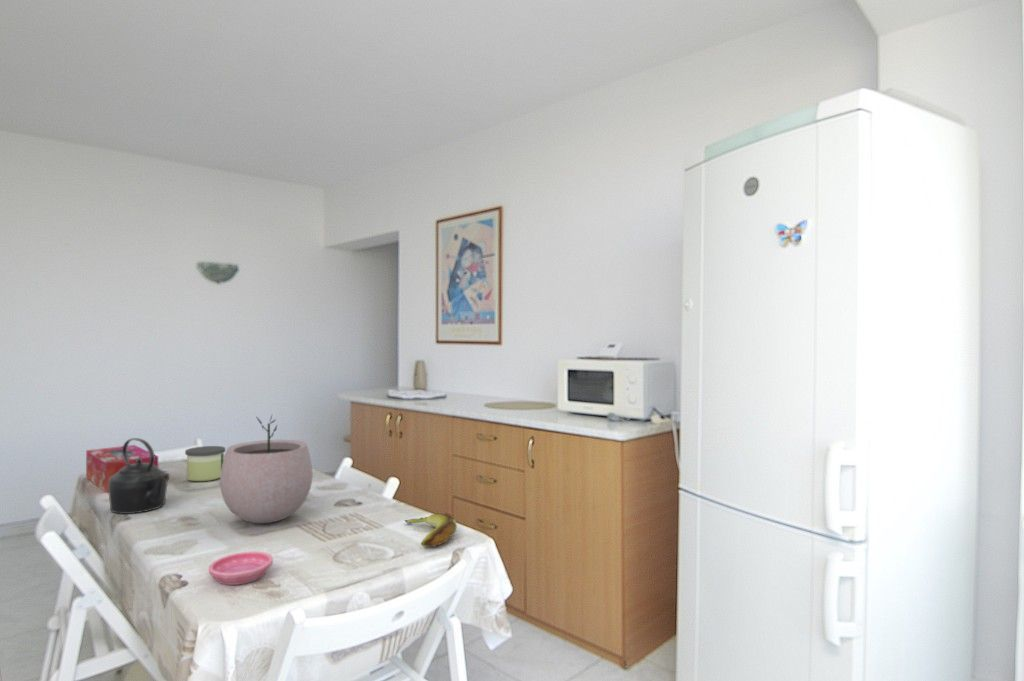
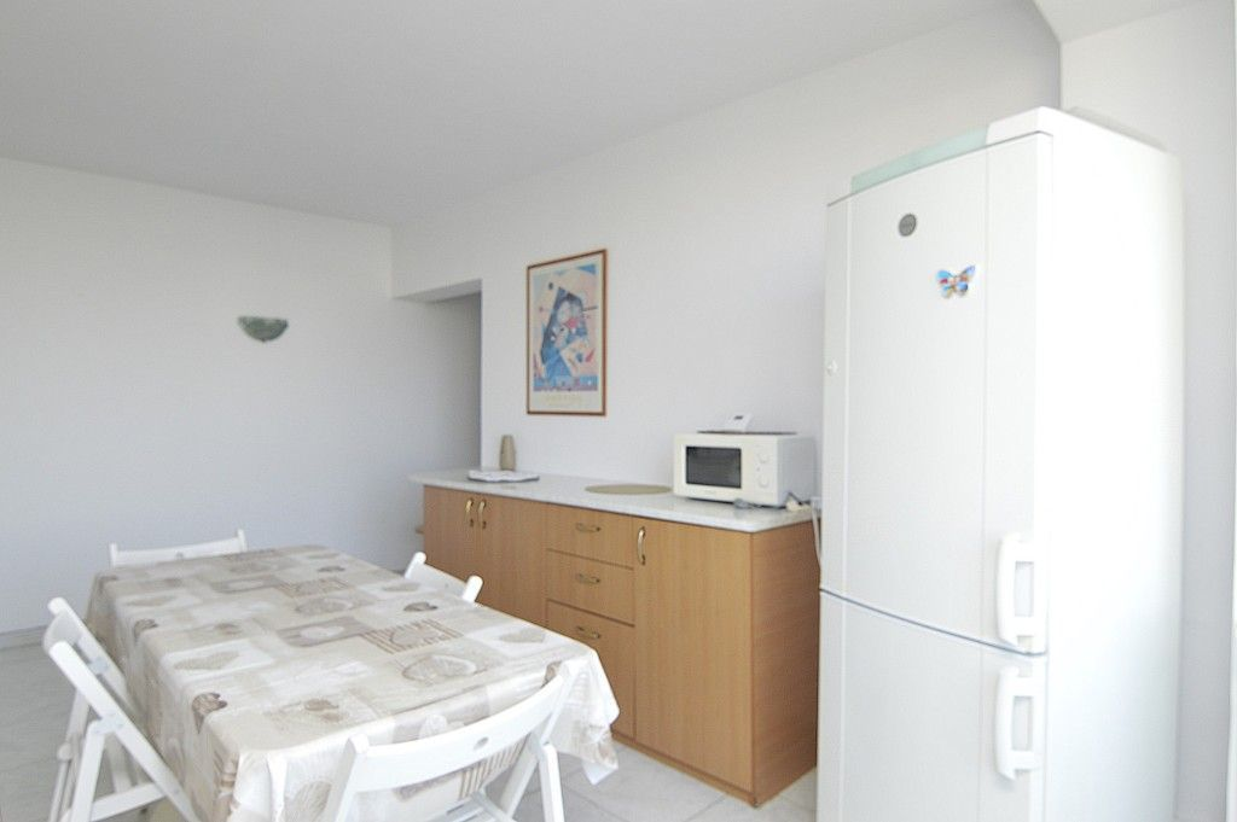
- kettle [108,437,170,515]
- banana [404,512,458,548]
- saucer [208,550,274,586]
- plant pot [219,414,314,524]
- candle [184,445,226,482]
- tissue box [85,444,159,494]
